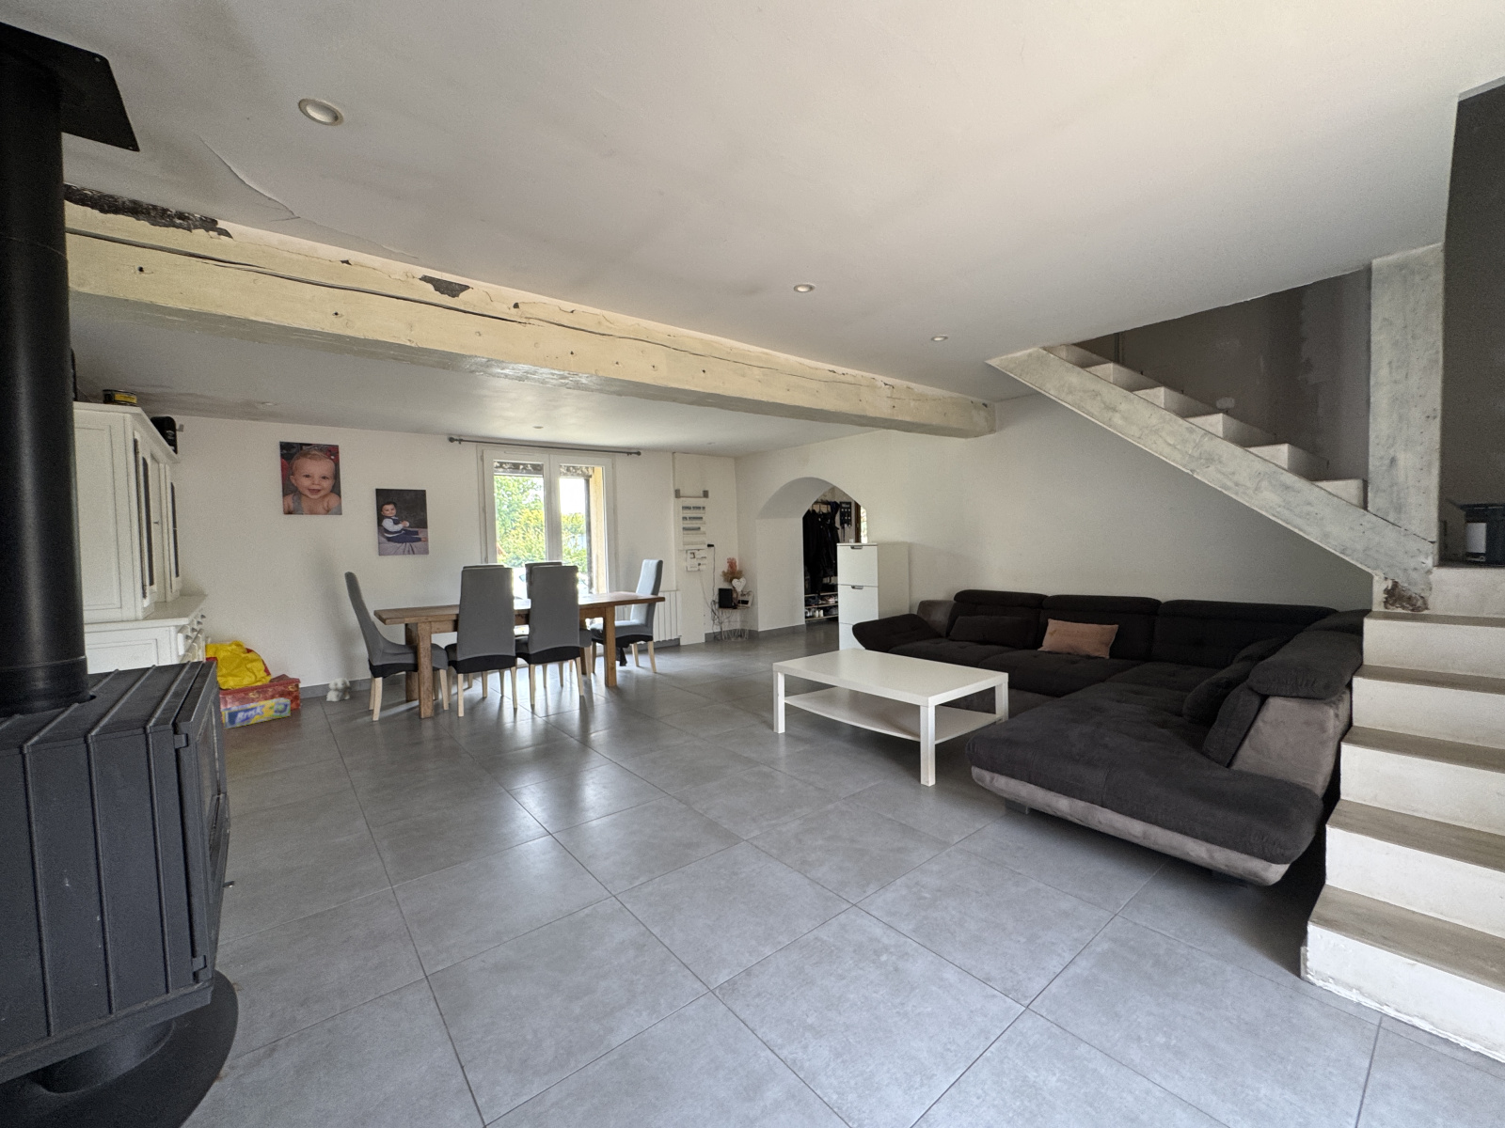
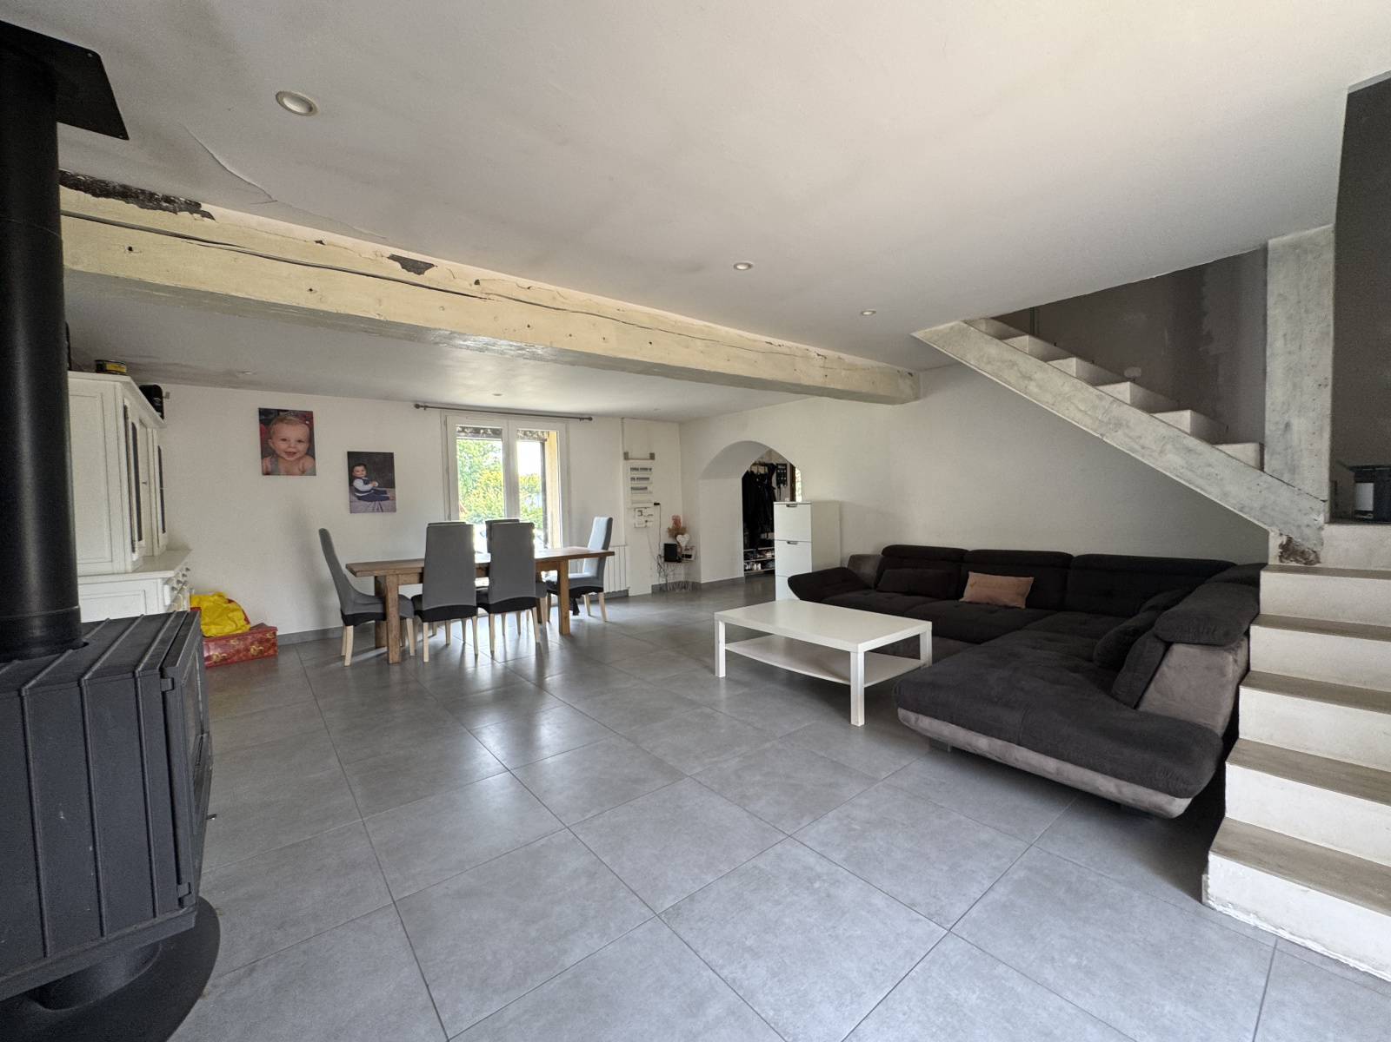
- box [220,697,292,730]
- plush toy [326,677,353,703]
